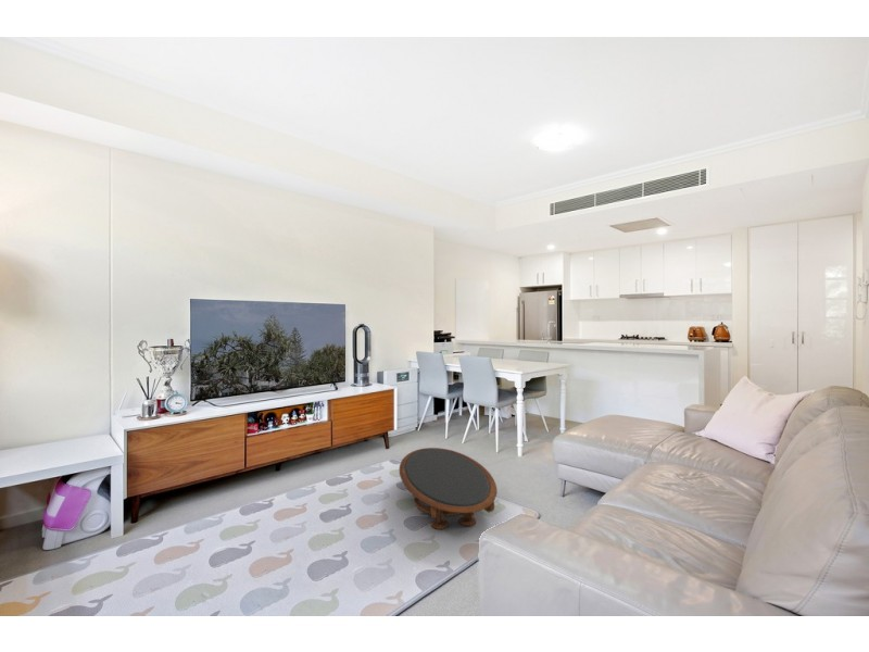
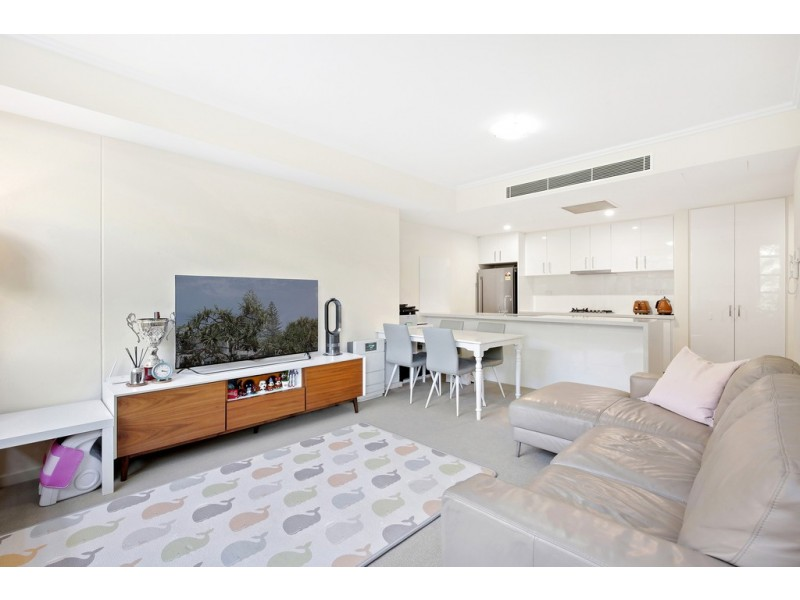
- coffee table [399,447,498,530]
